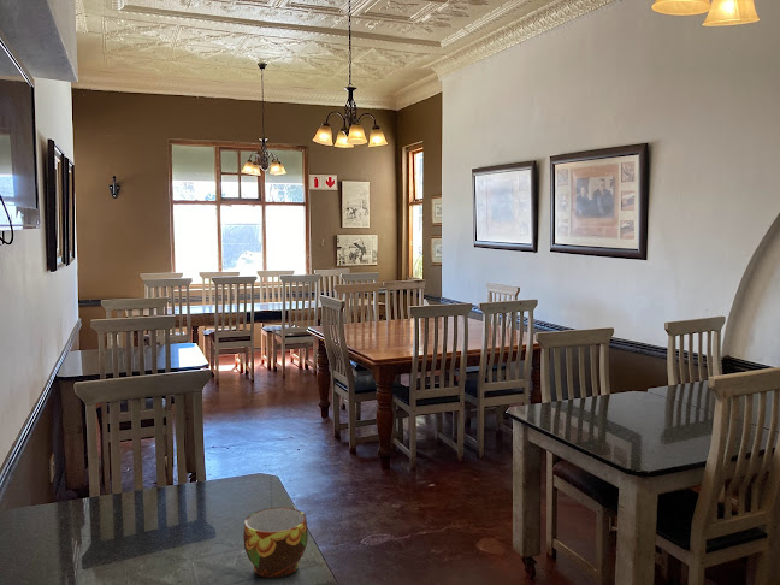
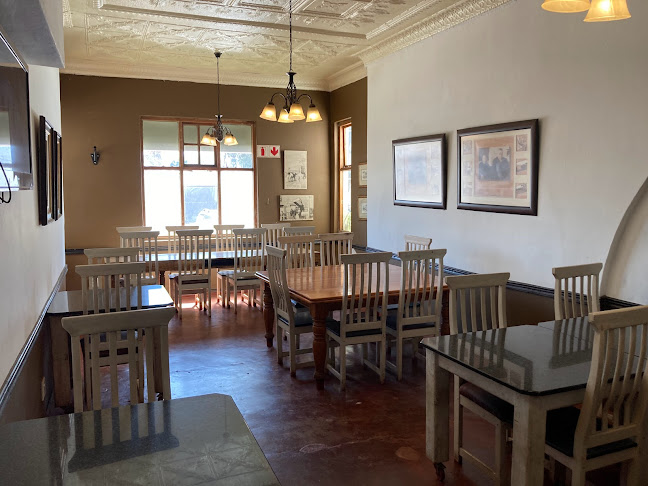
- cup [242,507,309,579]
